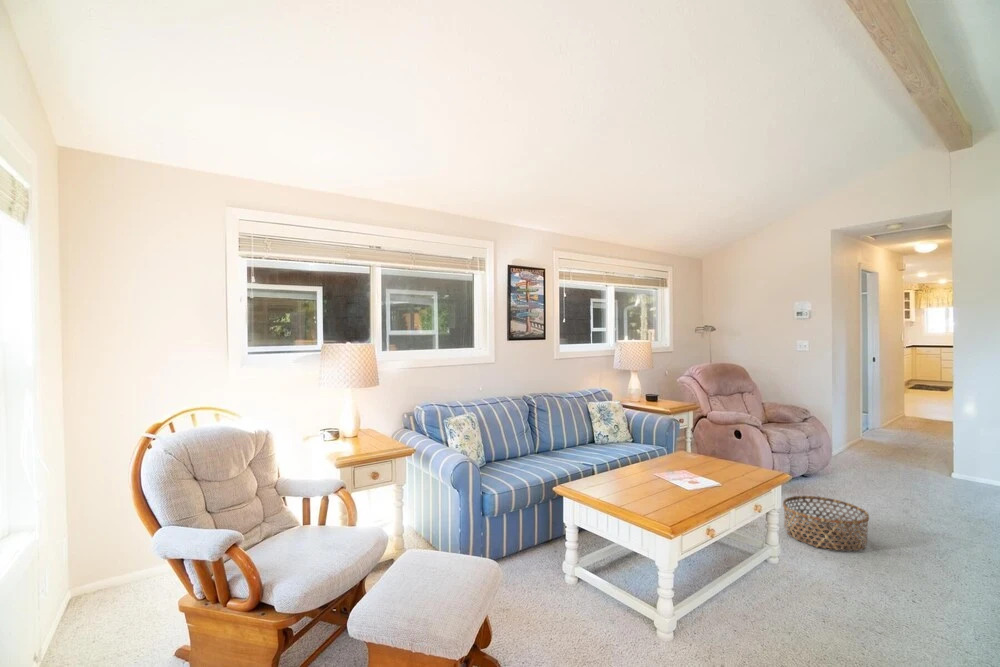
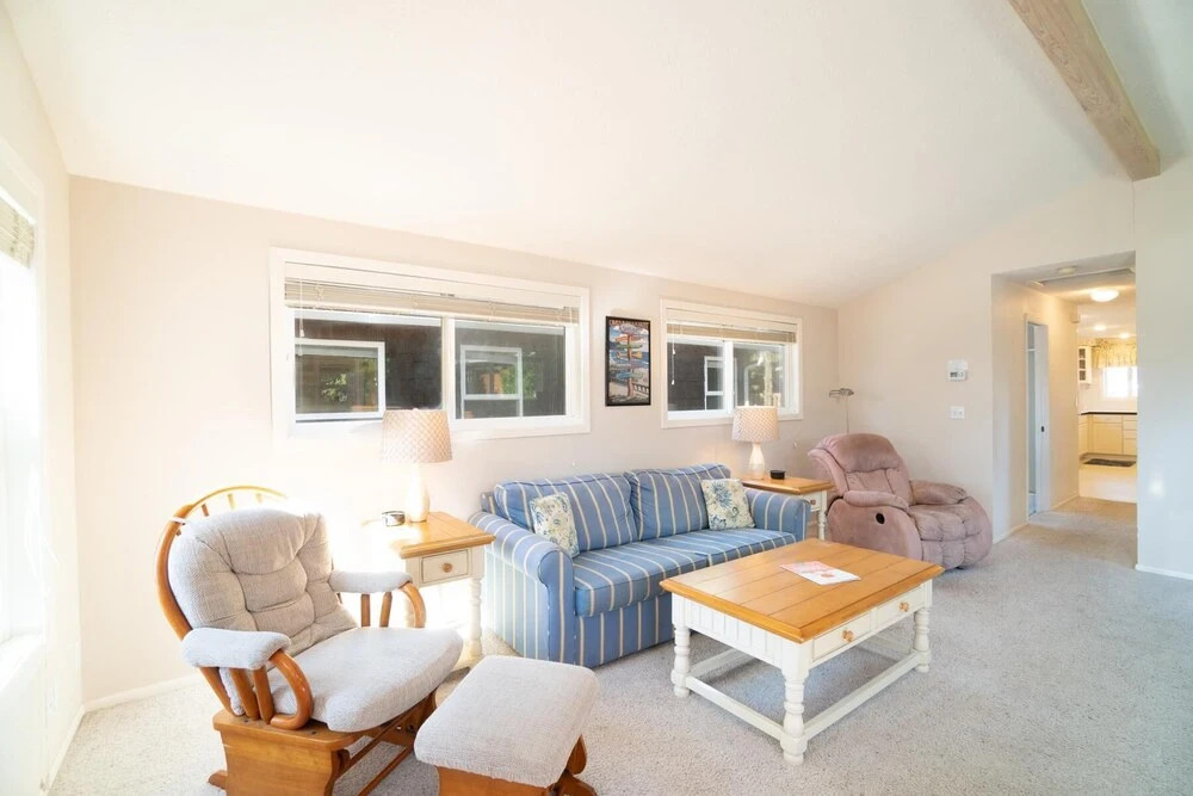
- basket [782,495,870,551]
